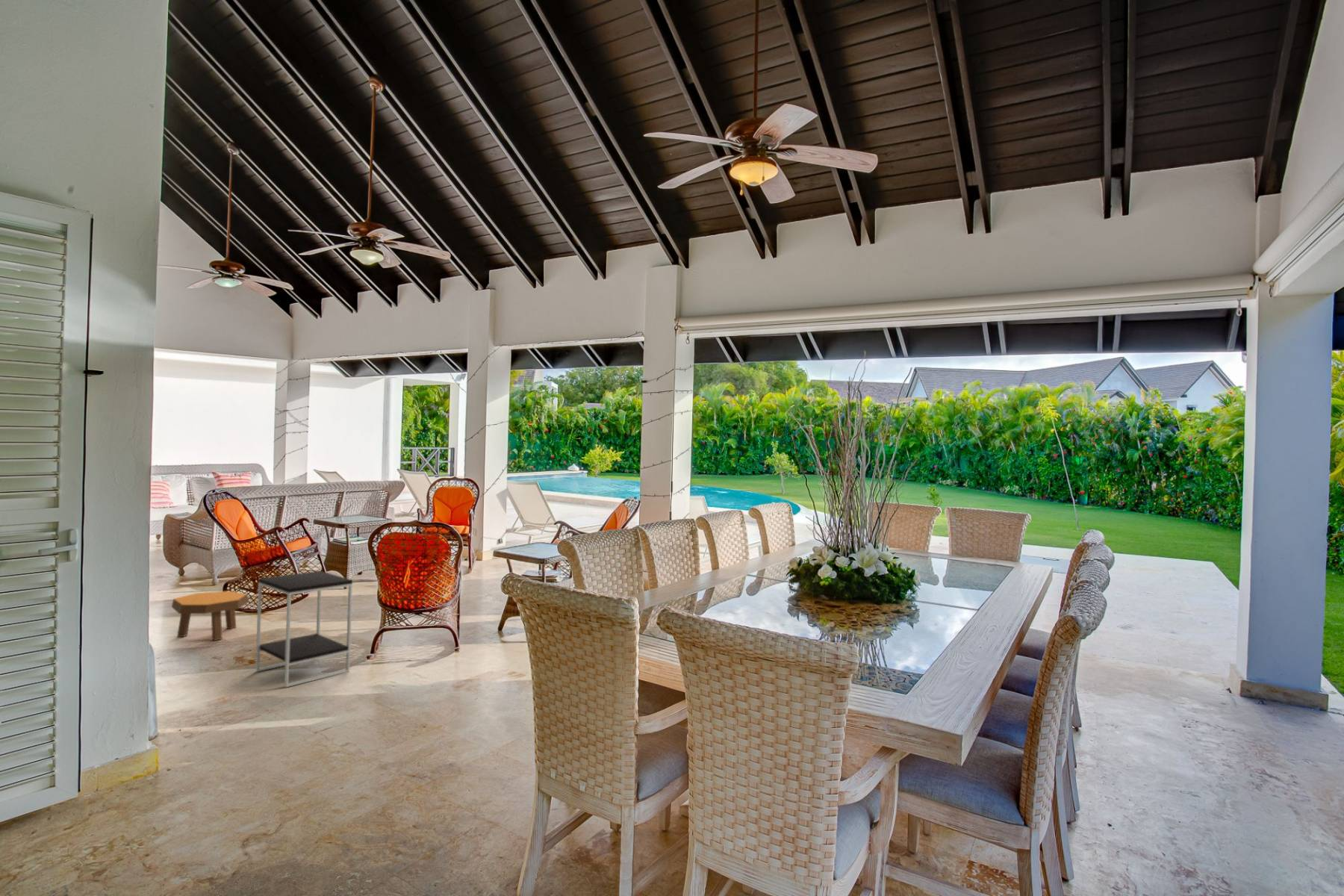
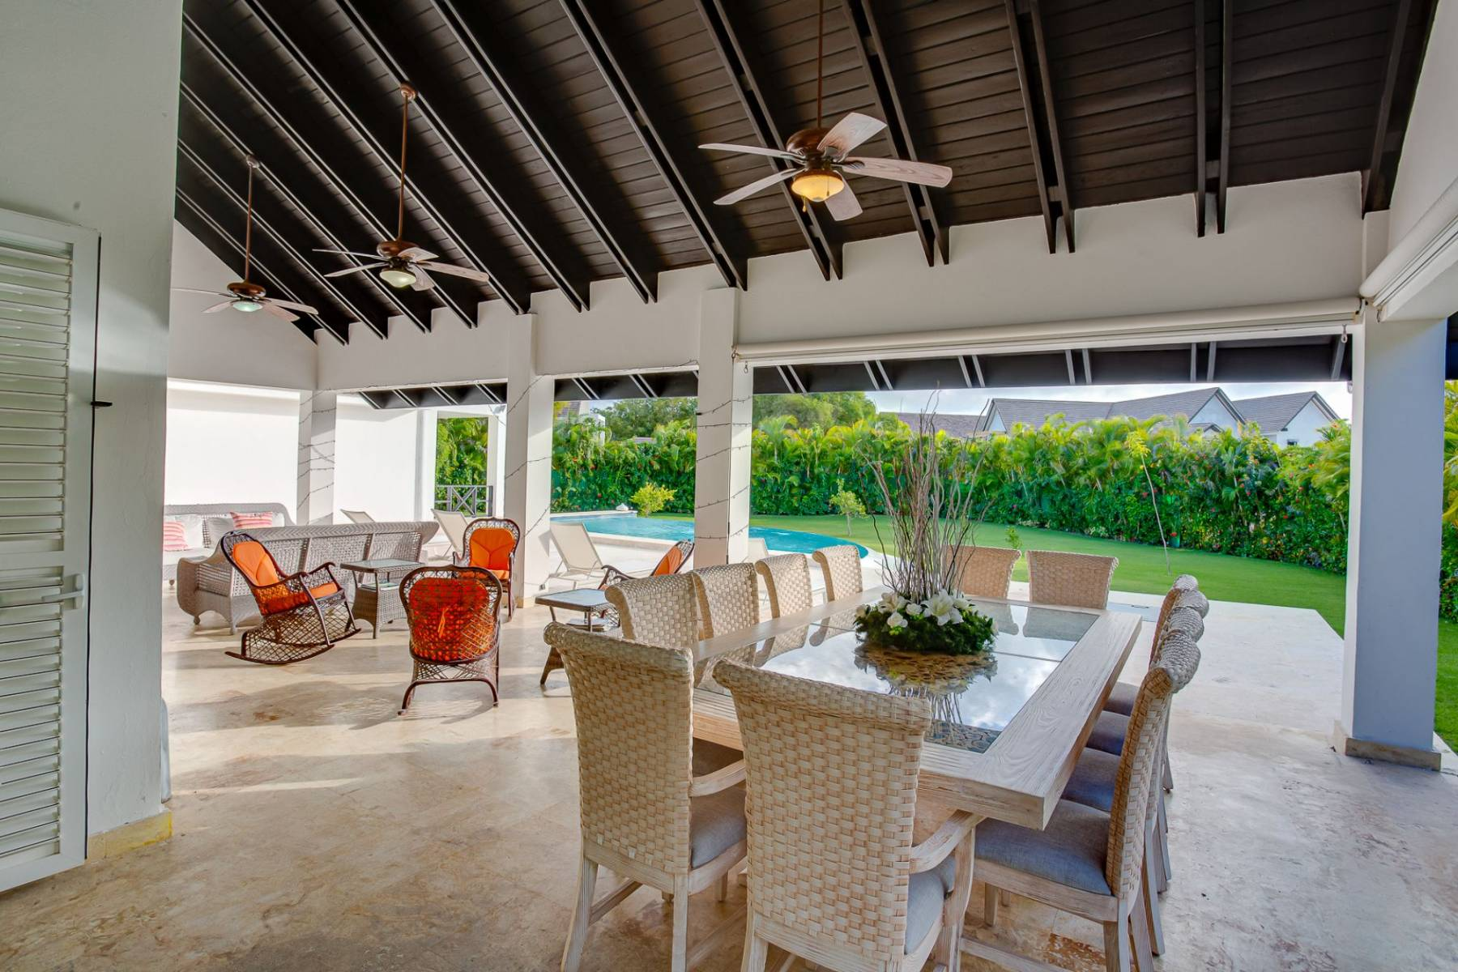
- footstool [171,590,249,641]
- side table [255,570,353,688]
